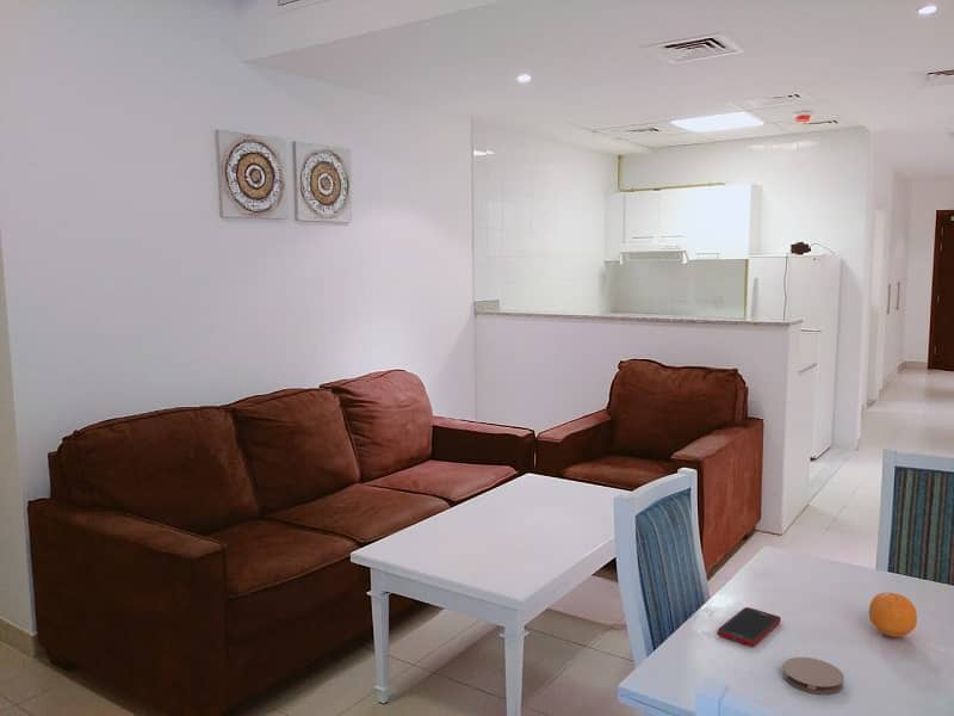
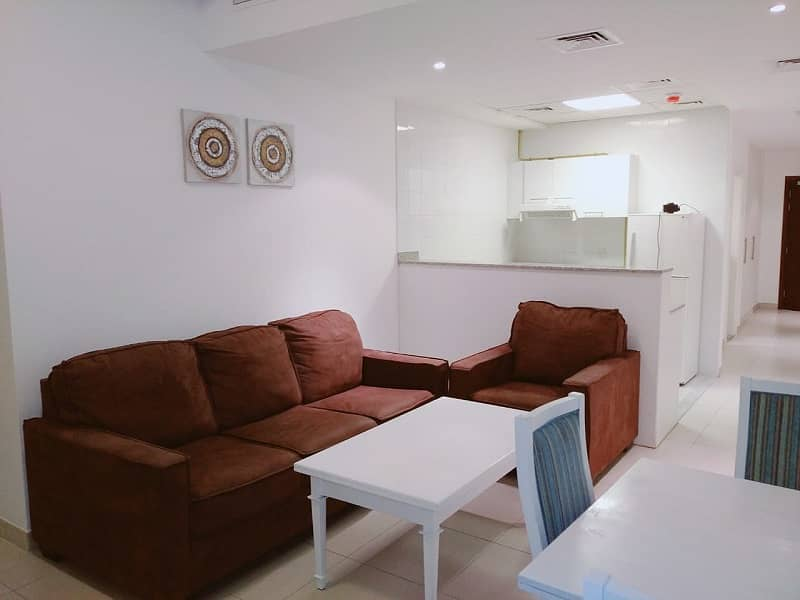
- cell phone [717,606,782,647]
- fruit [868,592,918,638]
- coaster [781,656,845,696]
